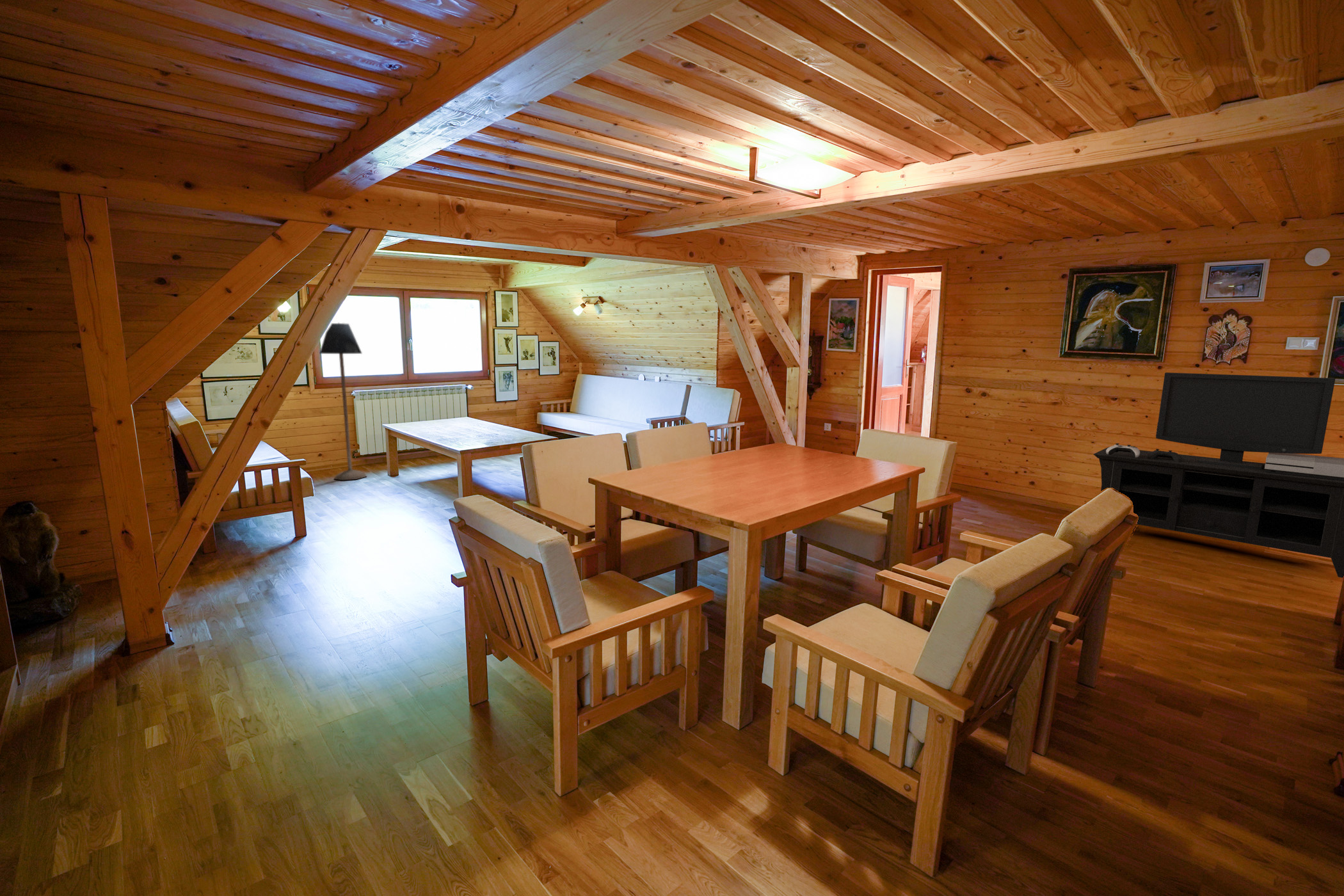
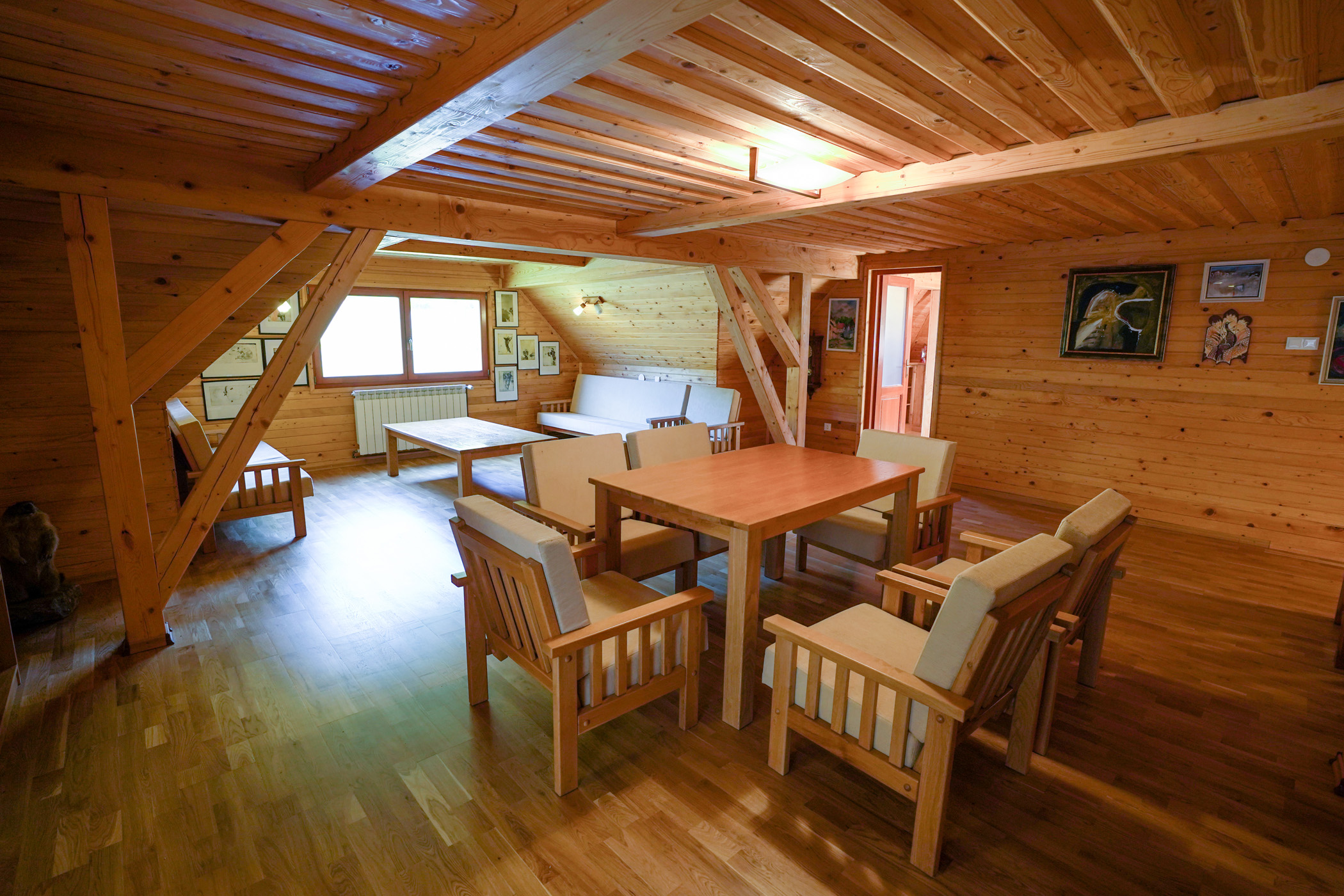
- floor lamp [319,322,367,481]
- media console [1093,372,1344,579]
